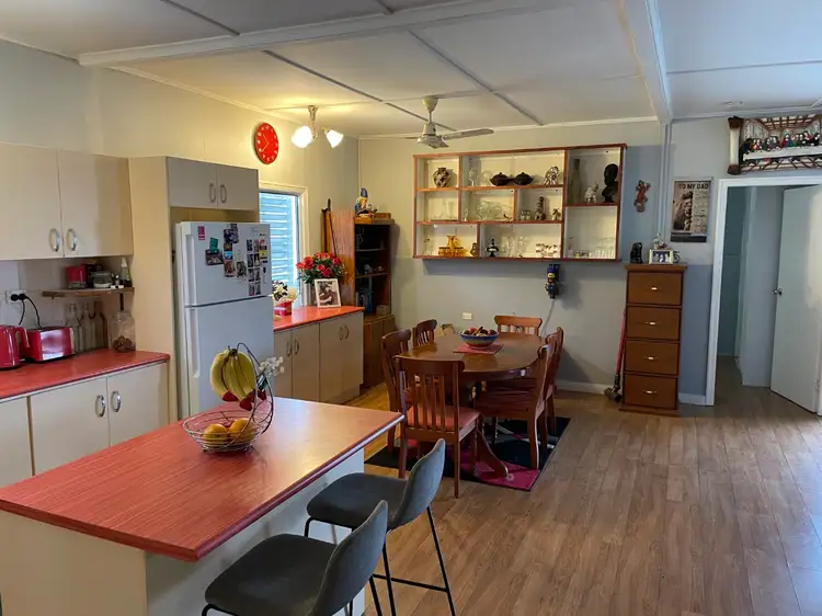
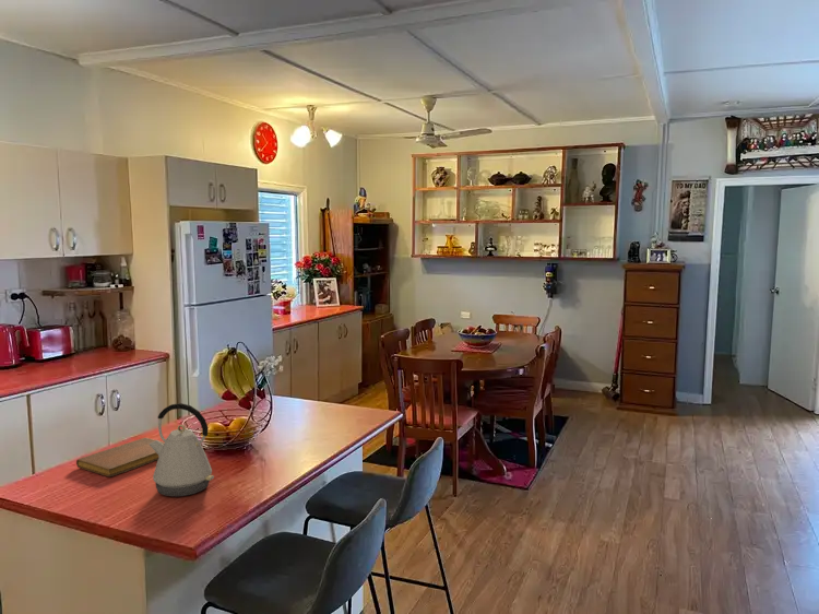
+ notebook [75,437,165,477]
+ kettle [149,402,215,497]
